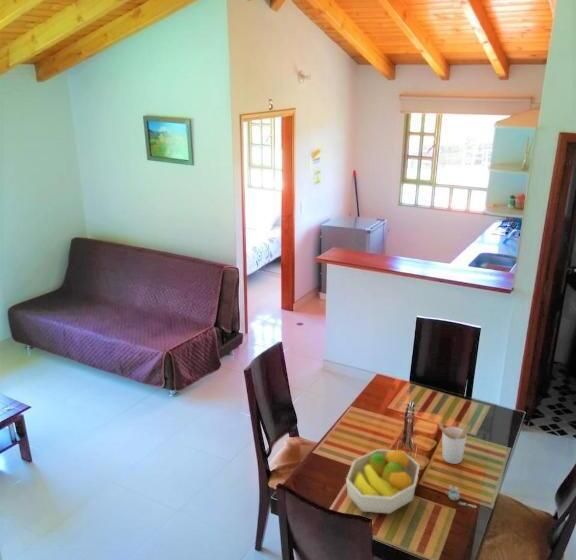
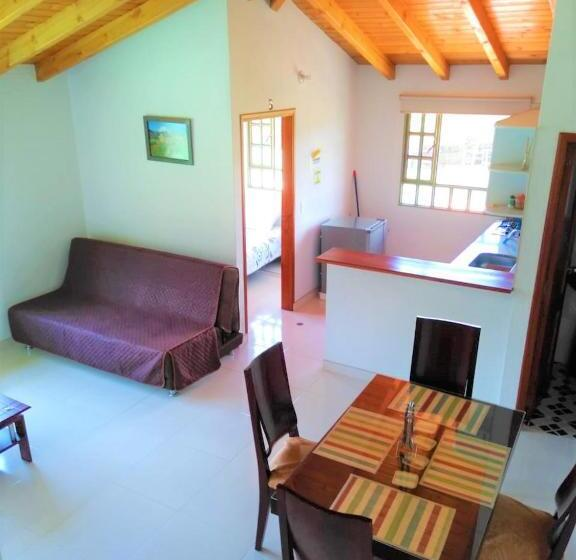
- fruit bowl [345,448,421,515]
- utensil holder [437,420,472,465]
- cup [444,484,477,509]
